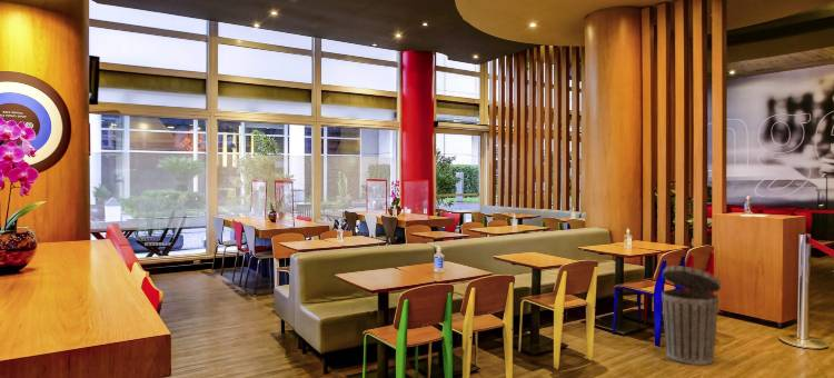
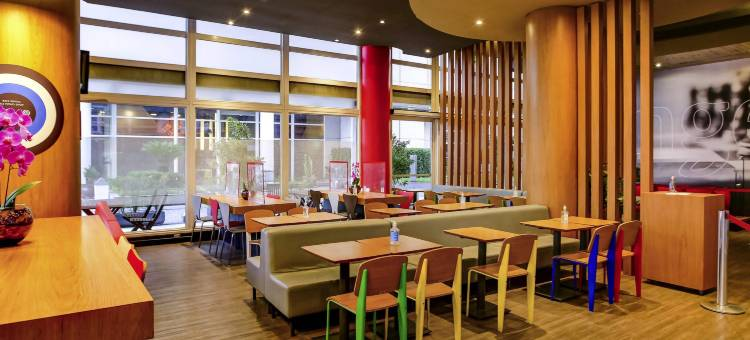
- trash can [661,265,723,366]
